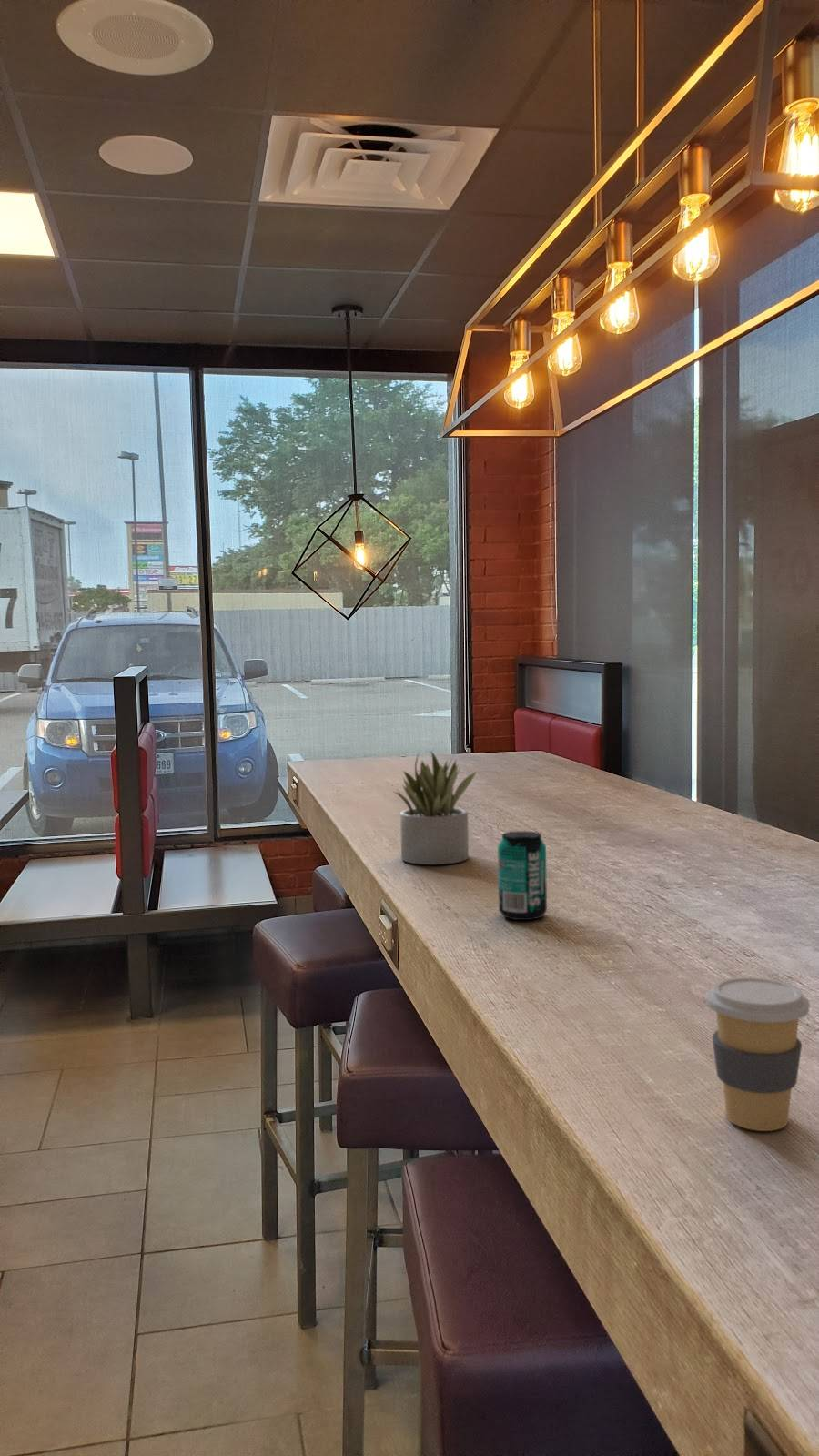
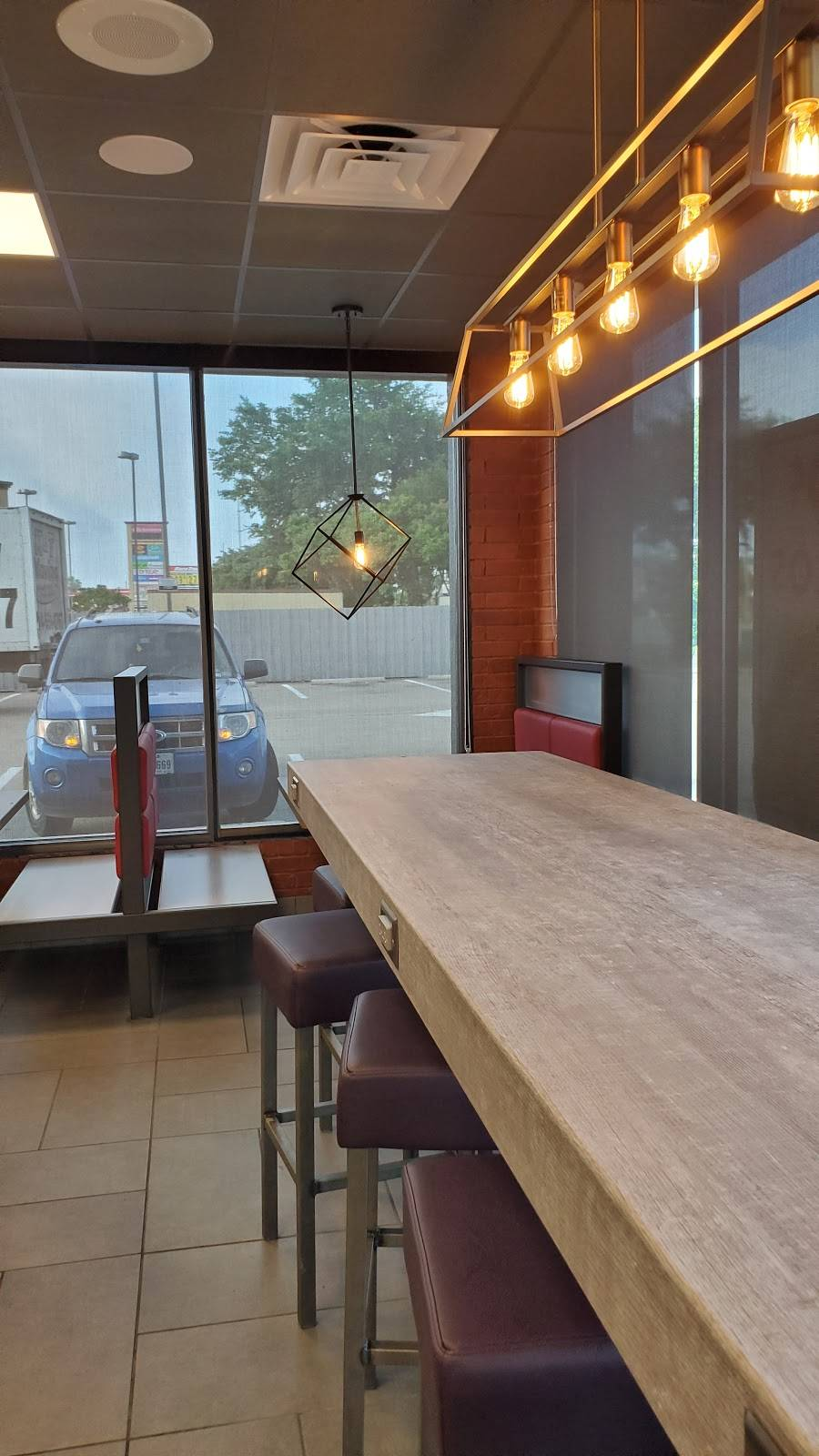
- succulent plant [393,751,478,865]
- coffee cup [705,976,811,1132]
- beverage can [497,831,548,921]
